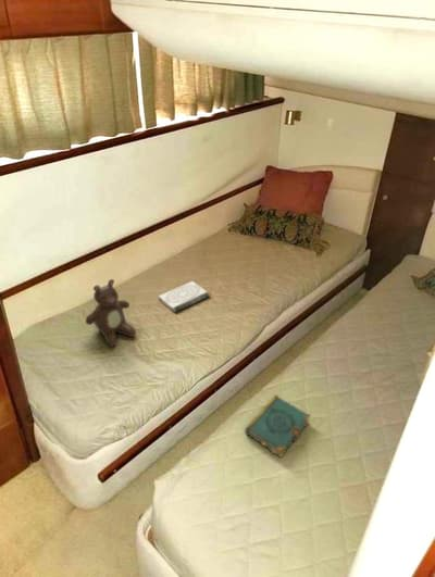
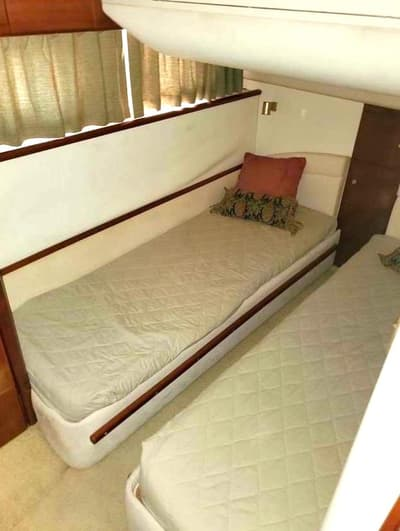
- book [244,393,312,459]
- teddy bear [85,278,137,348]
- book [158,280,211,314]
